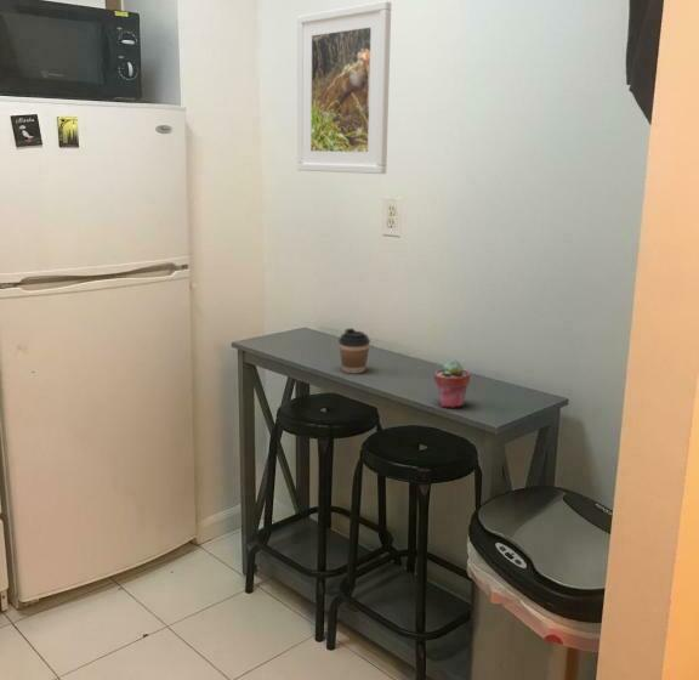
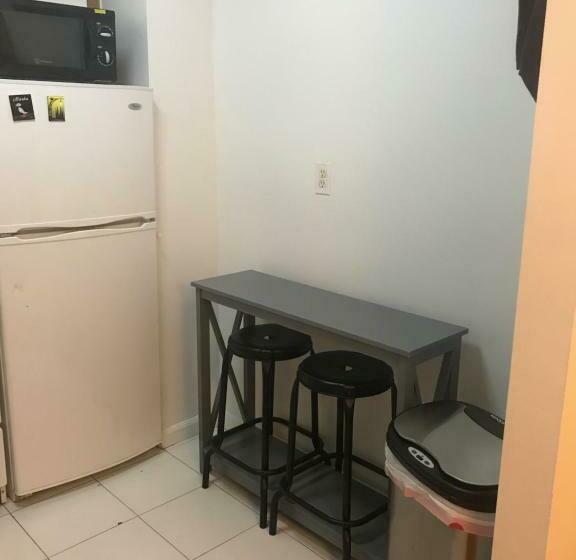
- coffee cup [337,328,371,374]
- potted succulent [433,358,471,409]
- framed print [296,0,392,175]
